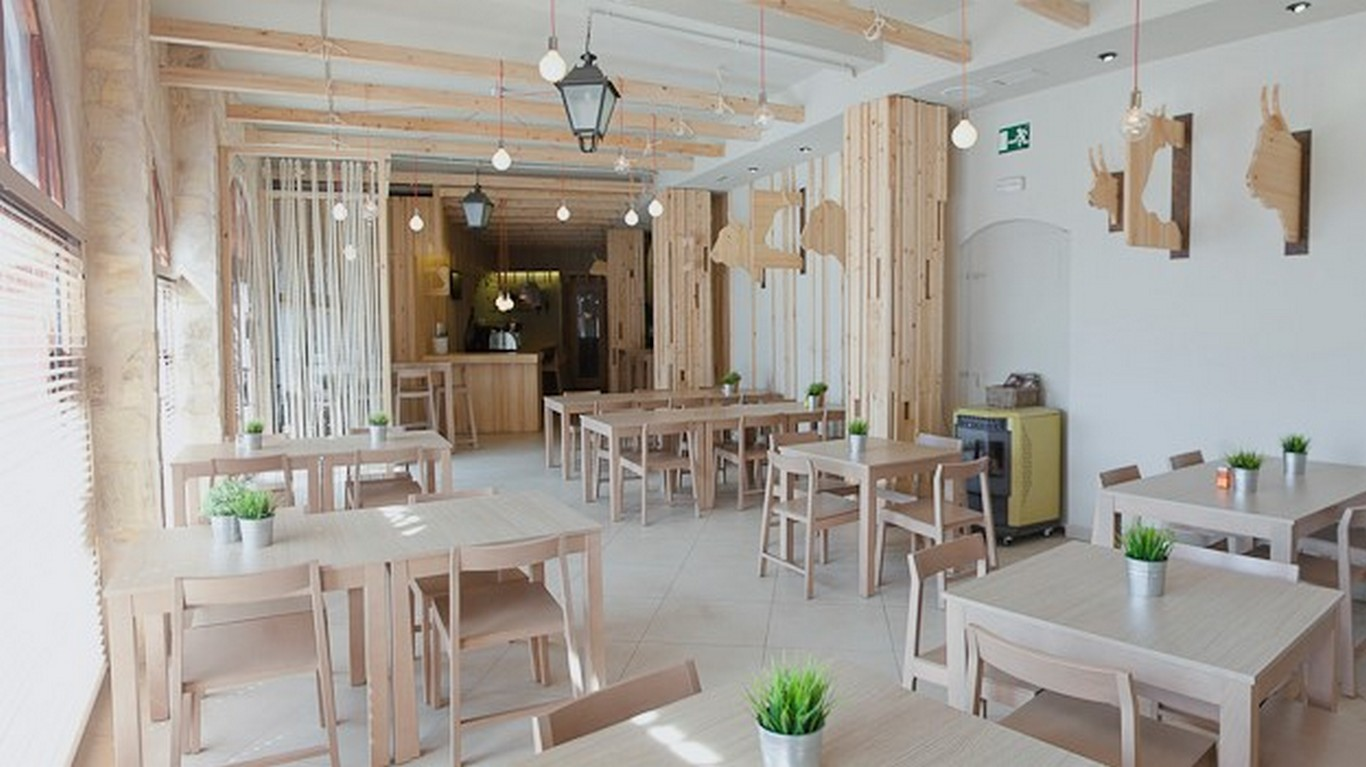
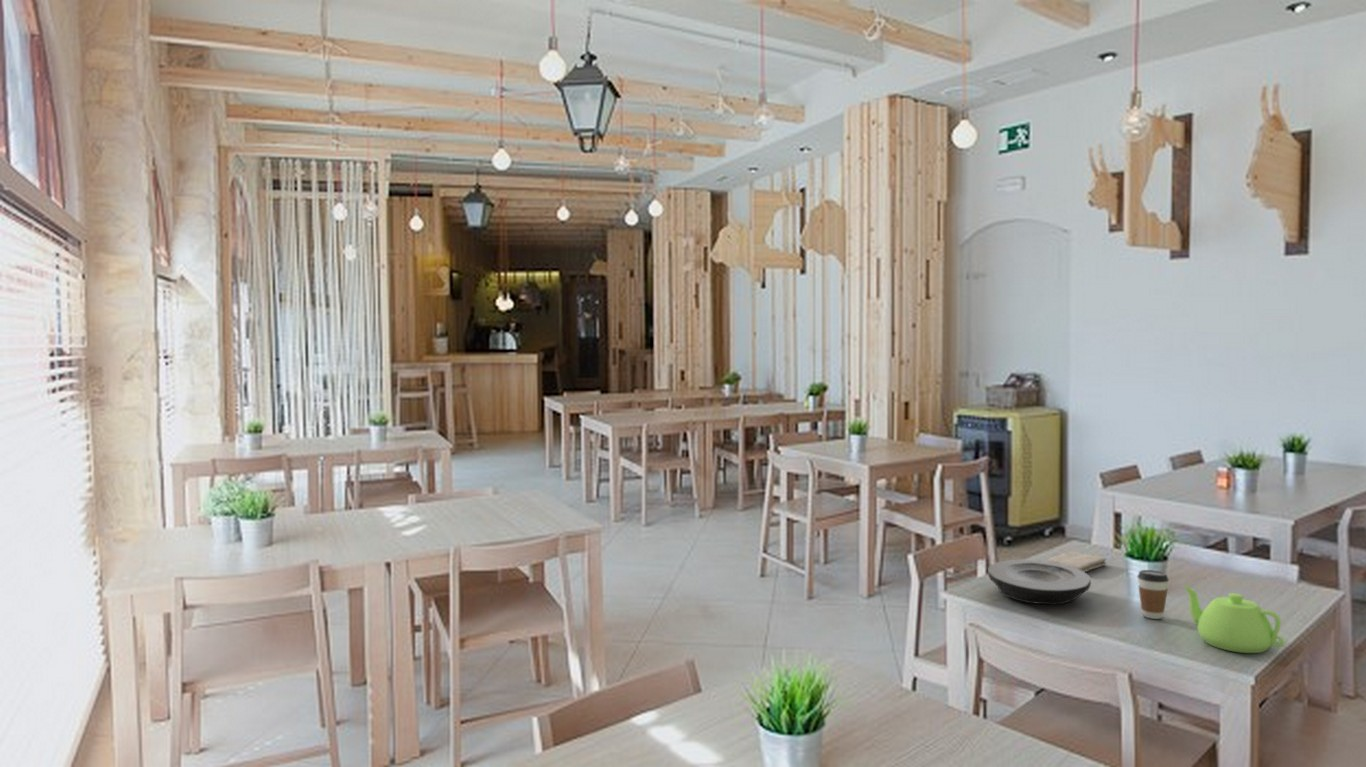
+ teapot [1181,584,1285,654]
+ washcloth [1046,551,1107,573]
+ plate [987,559,1092,606]
+ coffee cup [1136,569,1170,620]
